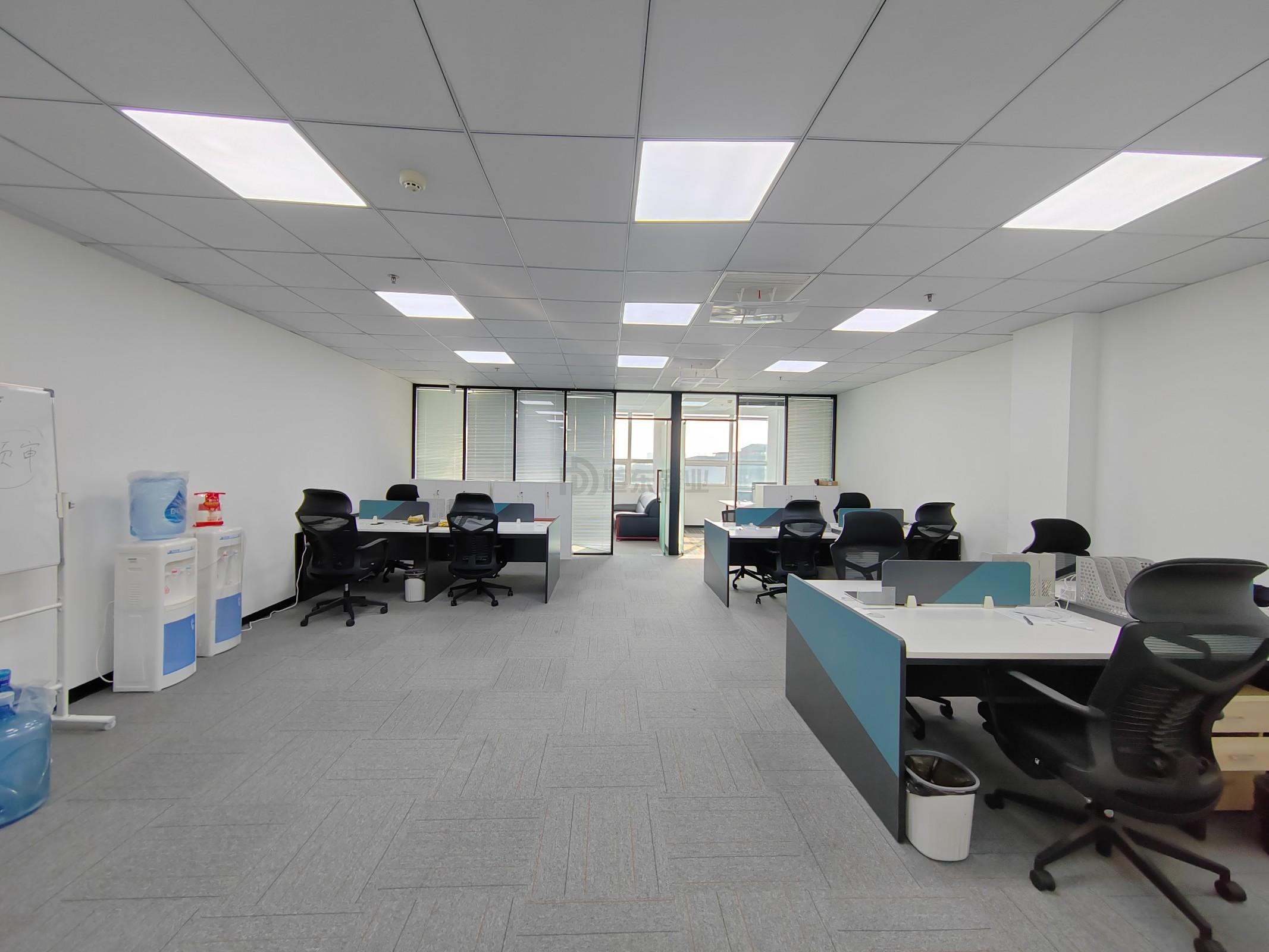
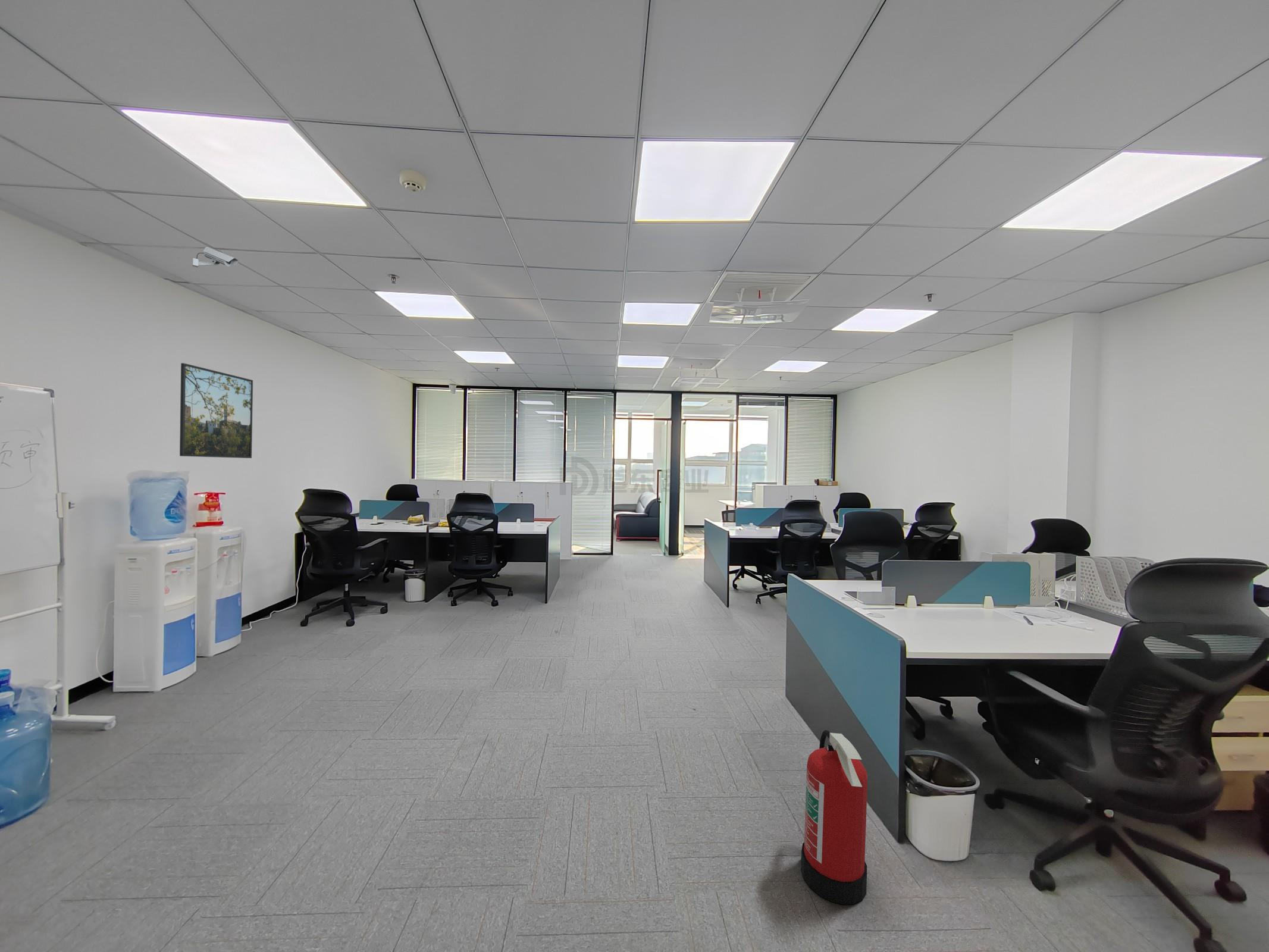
+ security camera [192,246,239,268]
+ fire extinguisher [800,729,868,906]
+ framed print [179,362,253,459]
